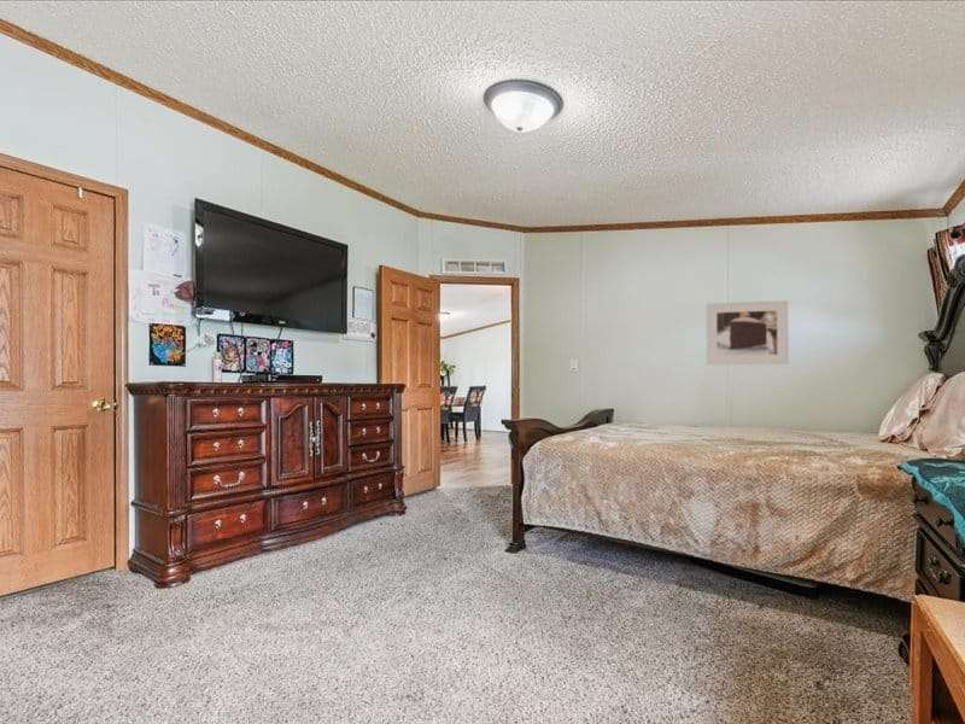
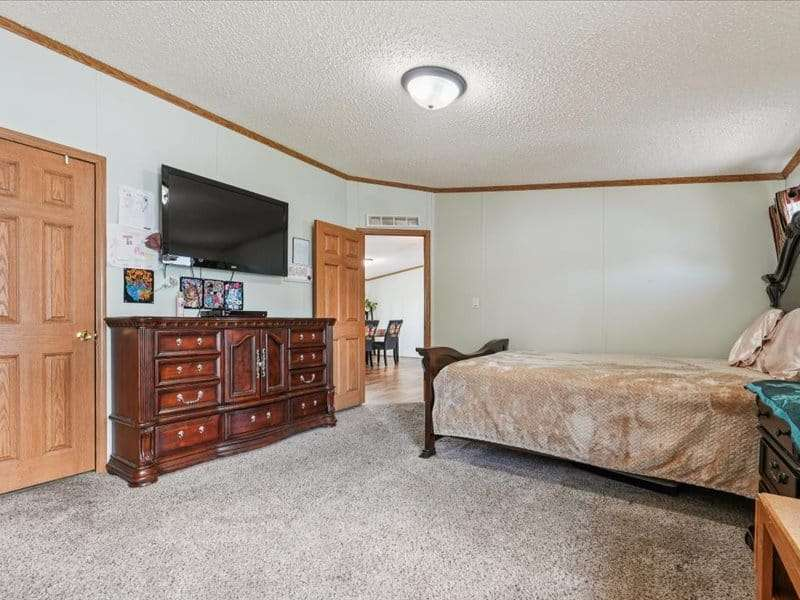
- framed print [706,299,790,366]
